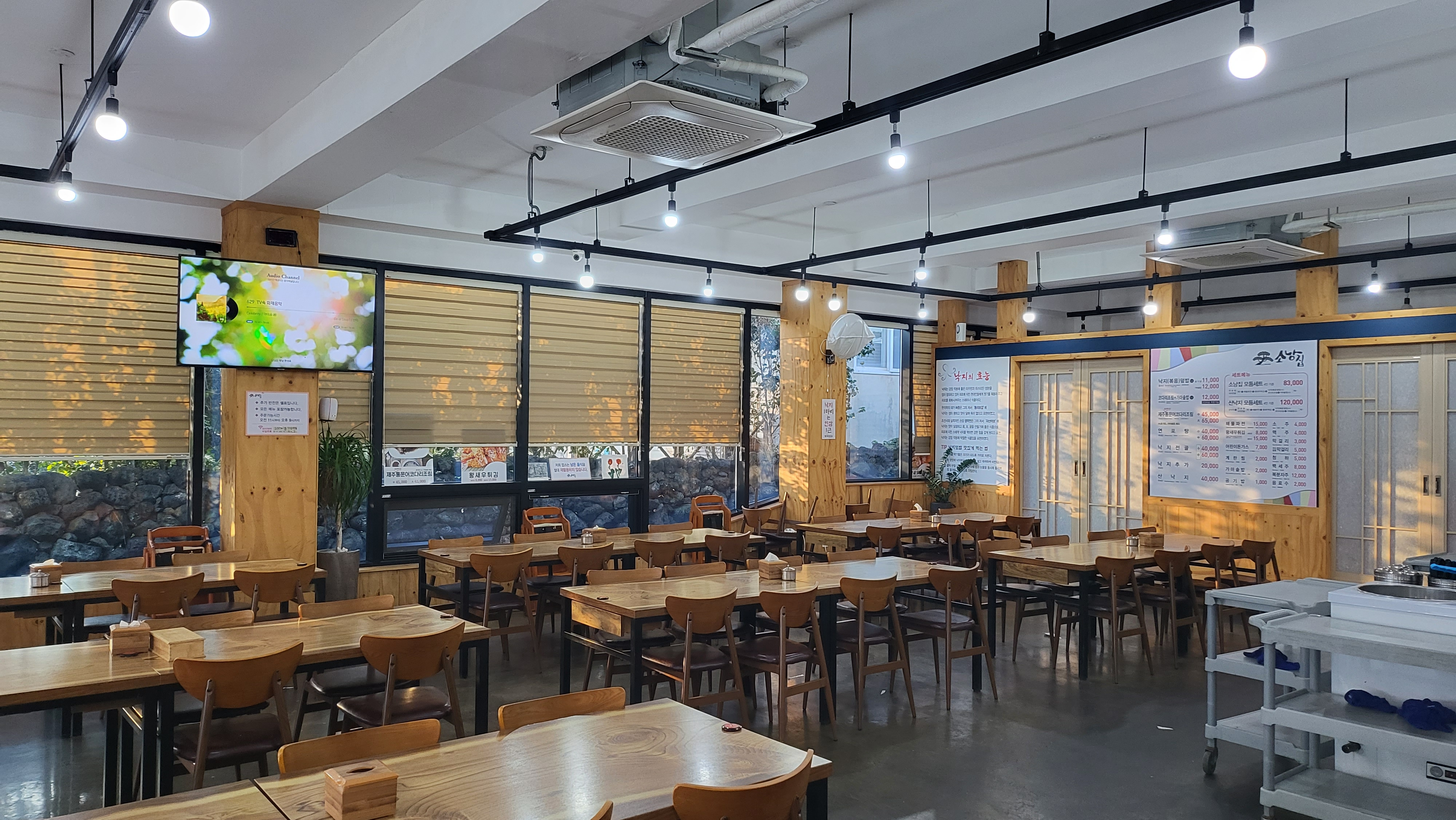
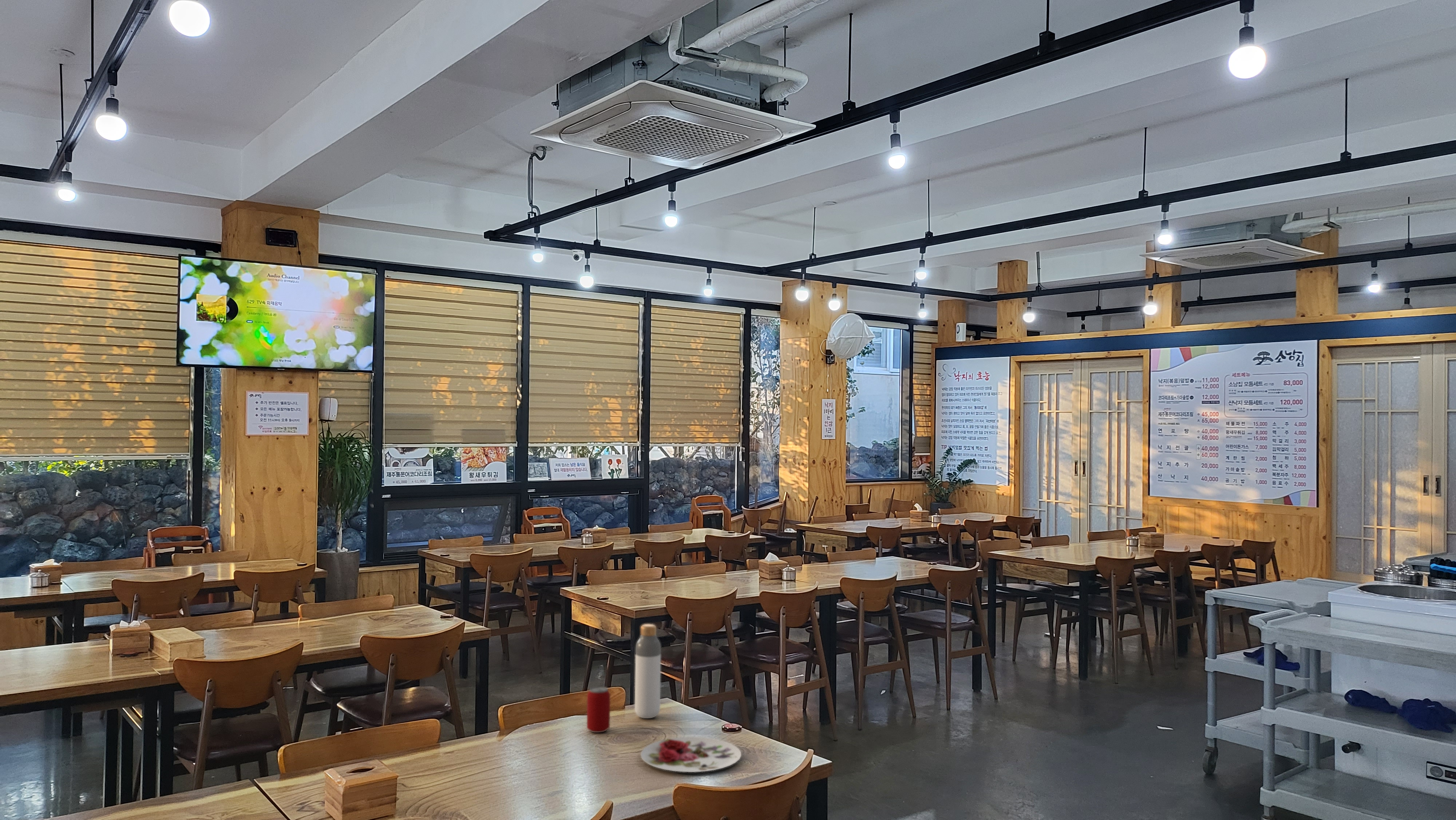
+ beverage can [586,686,610,733]
+ bottle [634,624,661,719]
+ plate [640,737,742,773]
